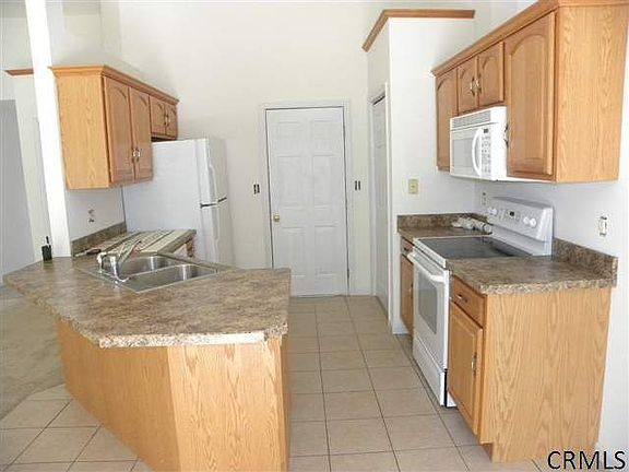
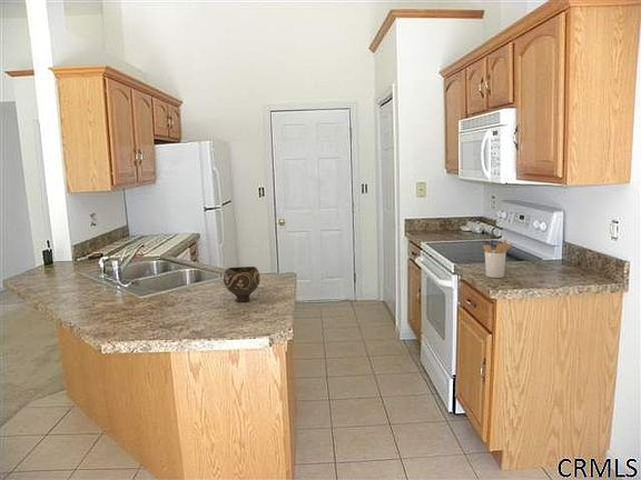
+ utensil holder [482,238,513,279]
+ bowl [223,266,262,303]
